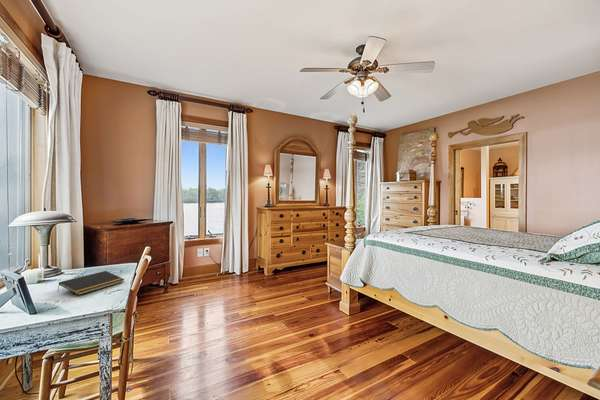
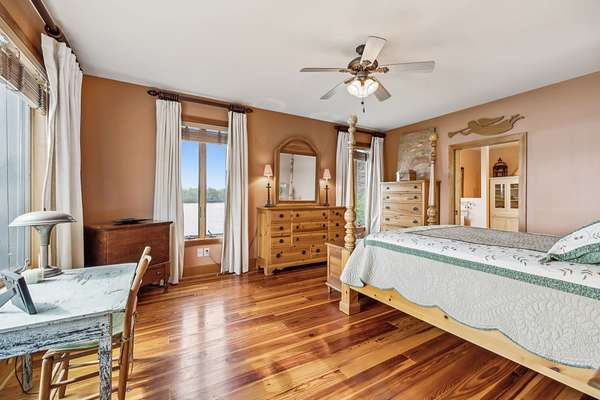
- notepad [57,270,126,296]
